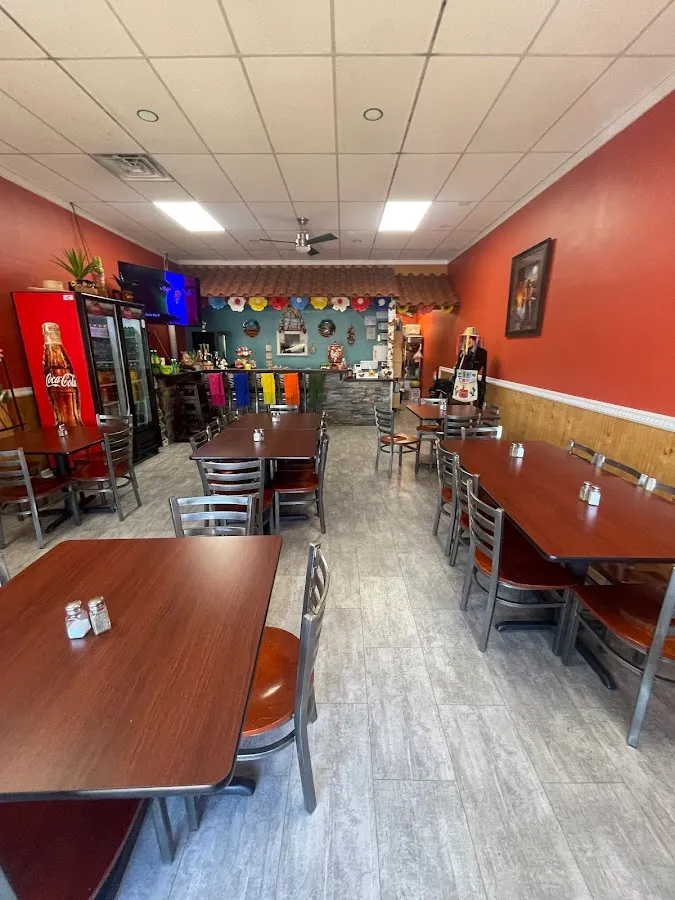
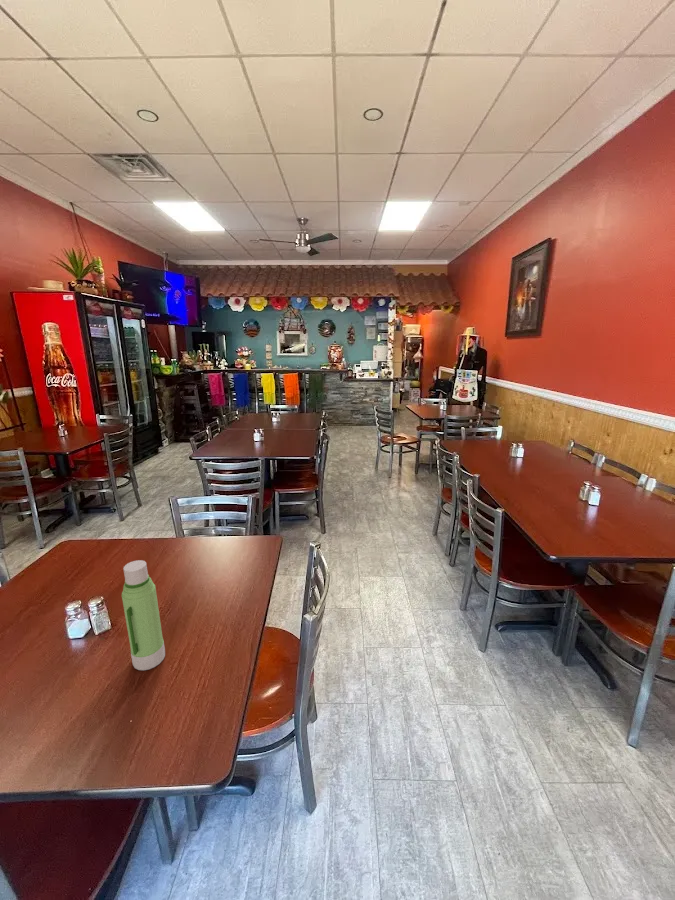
+ water bottle [121,559,166,671]
